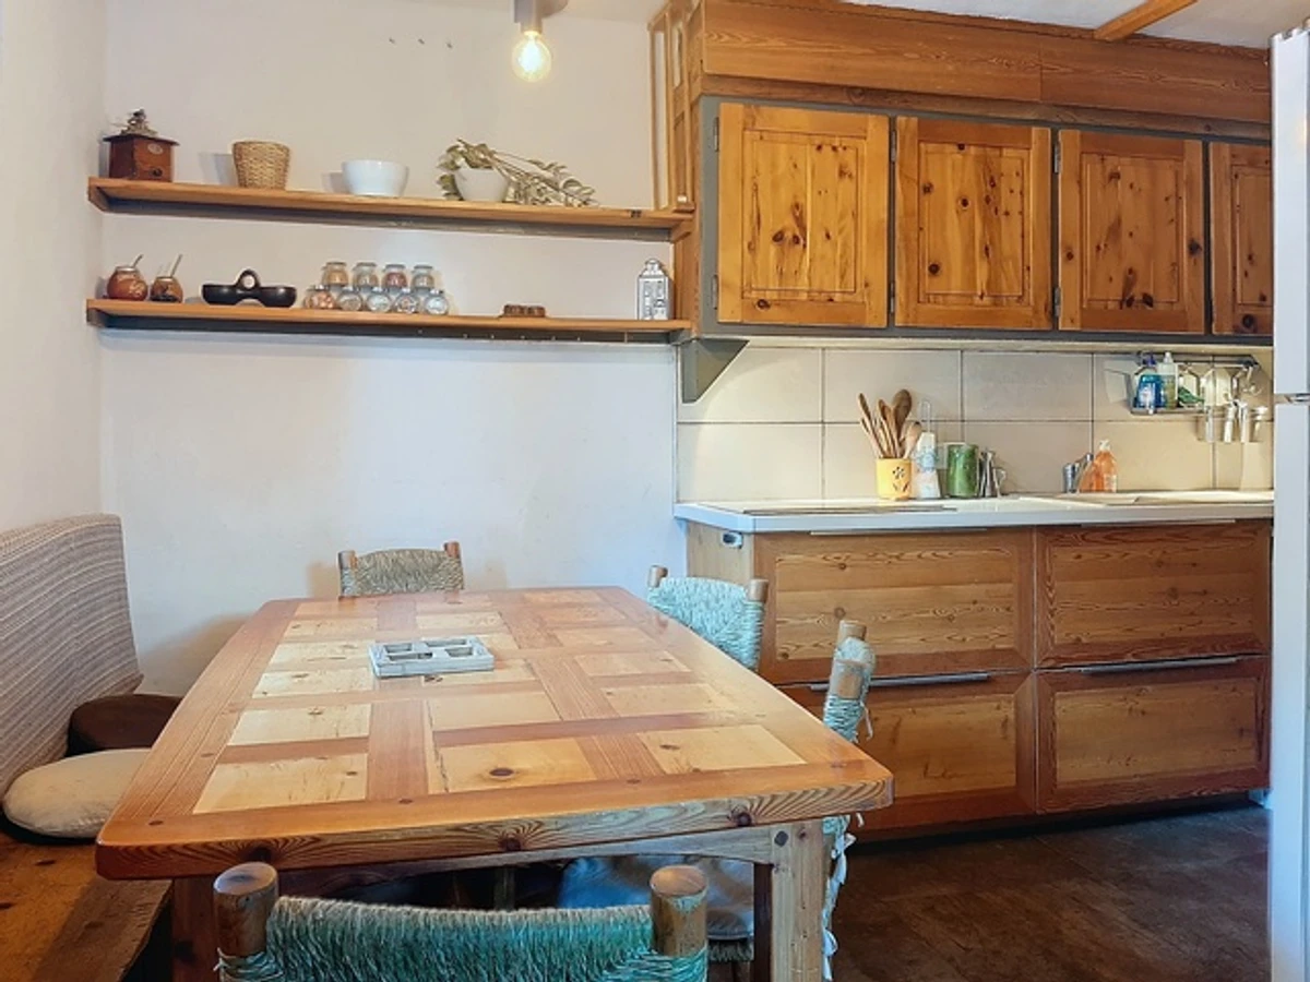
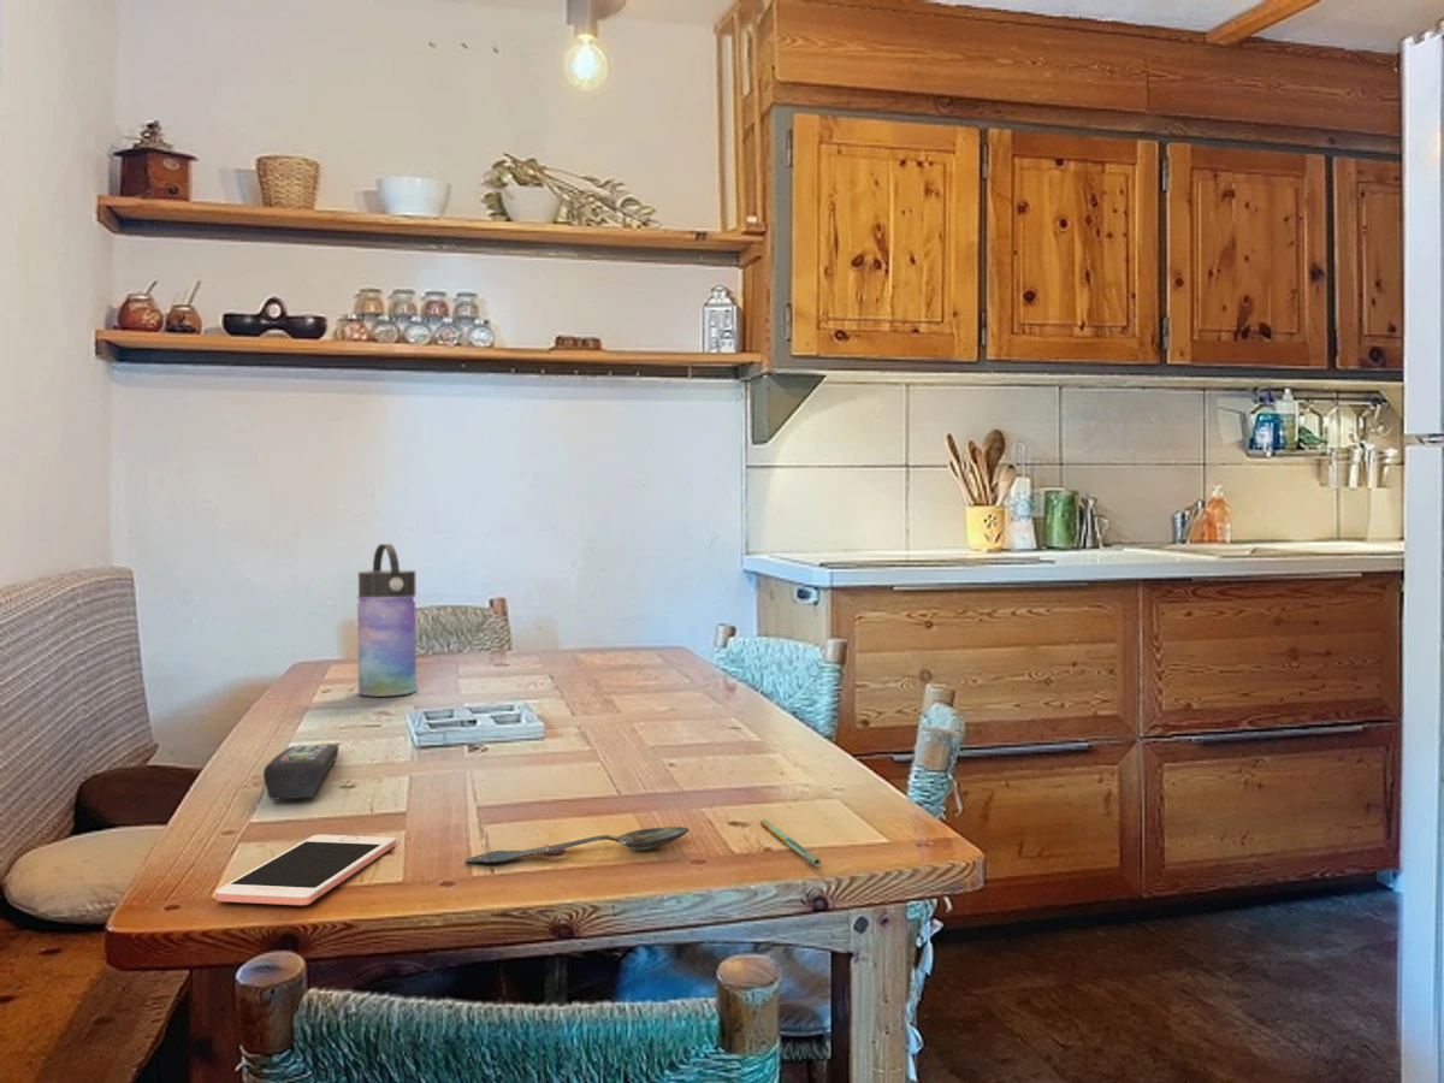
+ cell phone [214,834,397,906]
+ remote control [262,742,341,801]
+ spoon [463,825,690,864]
+ water bottle [356,543,418,697]
+ pen [759,818,822,868]
